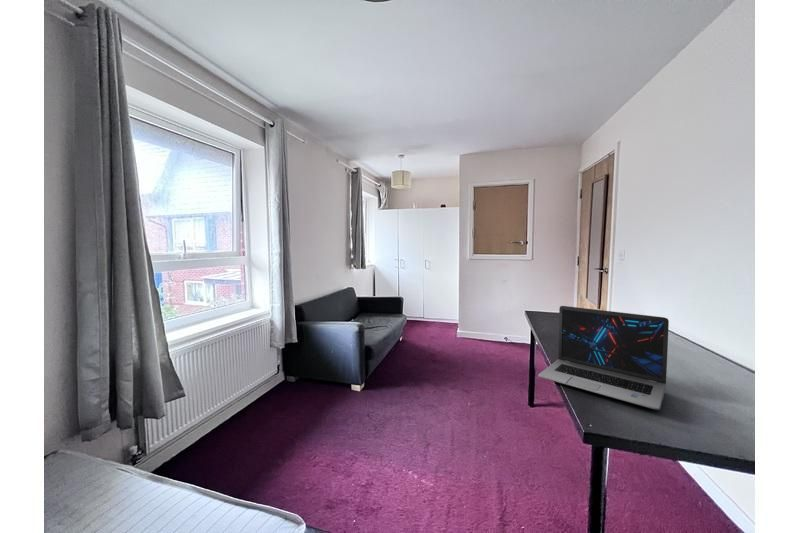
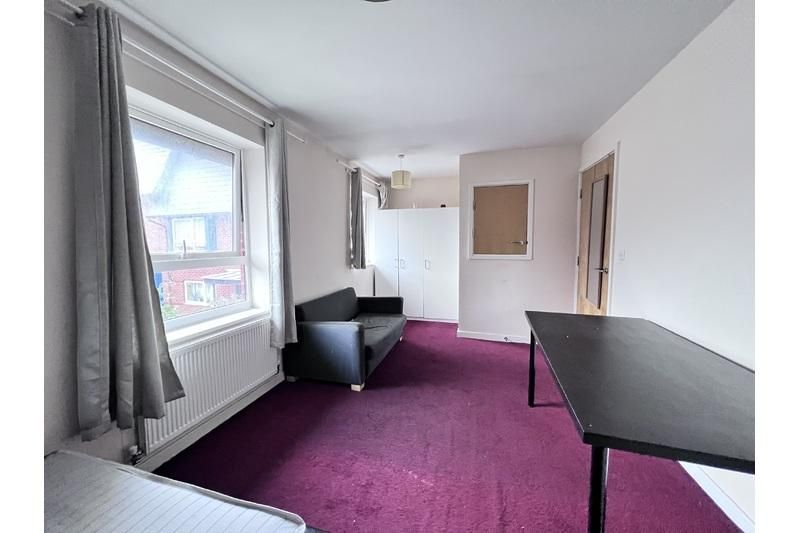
- laptop [537,305,670,411]
